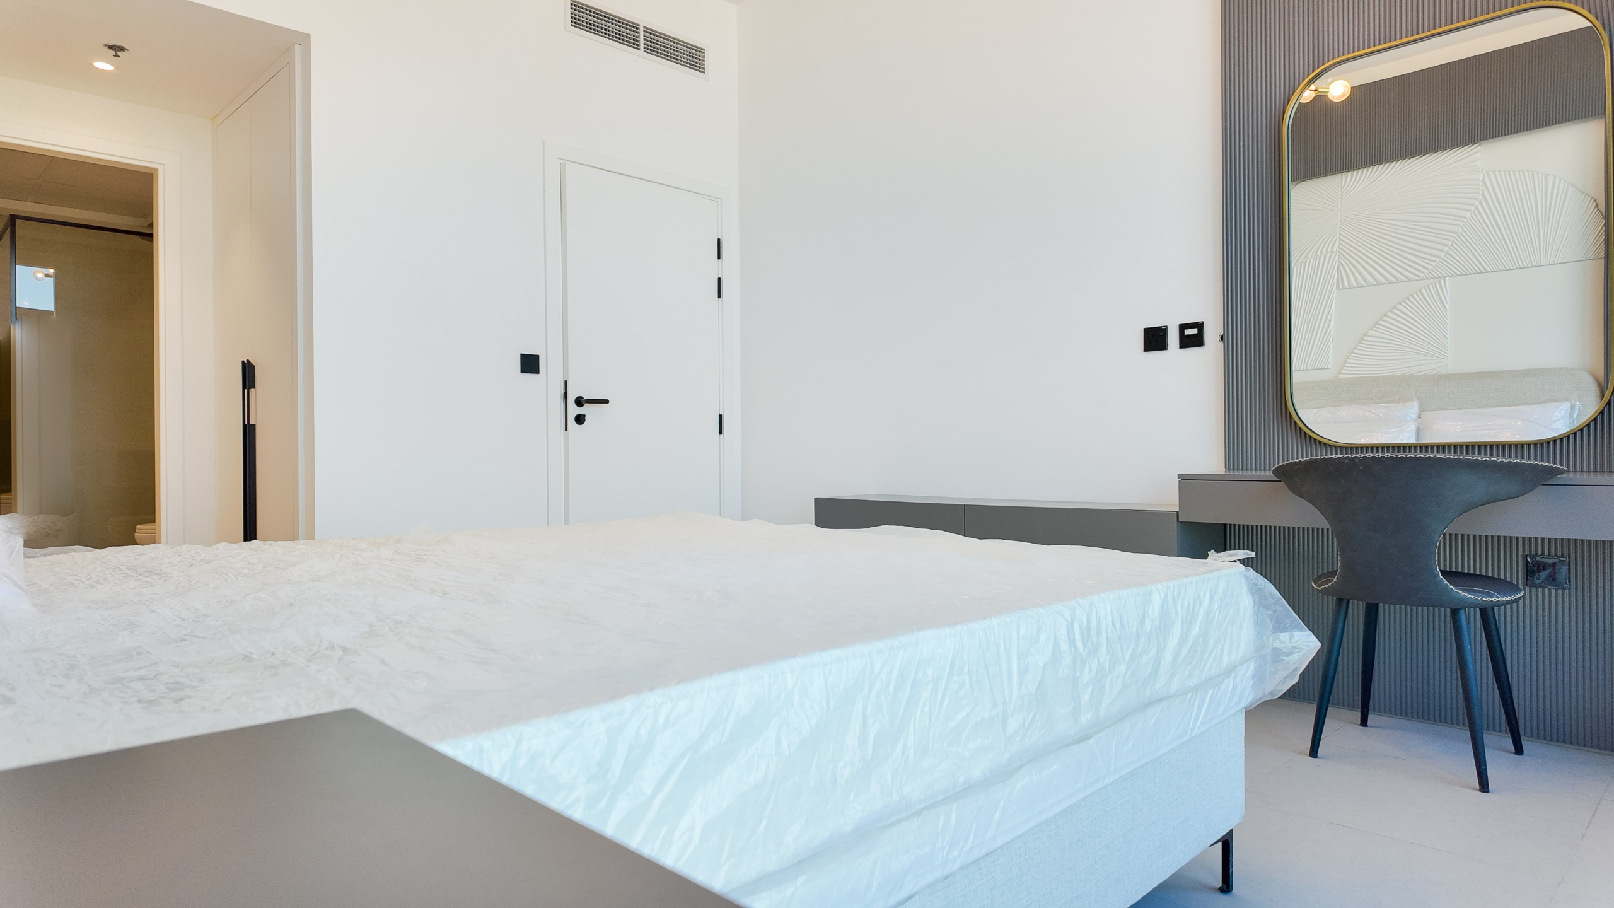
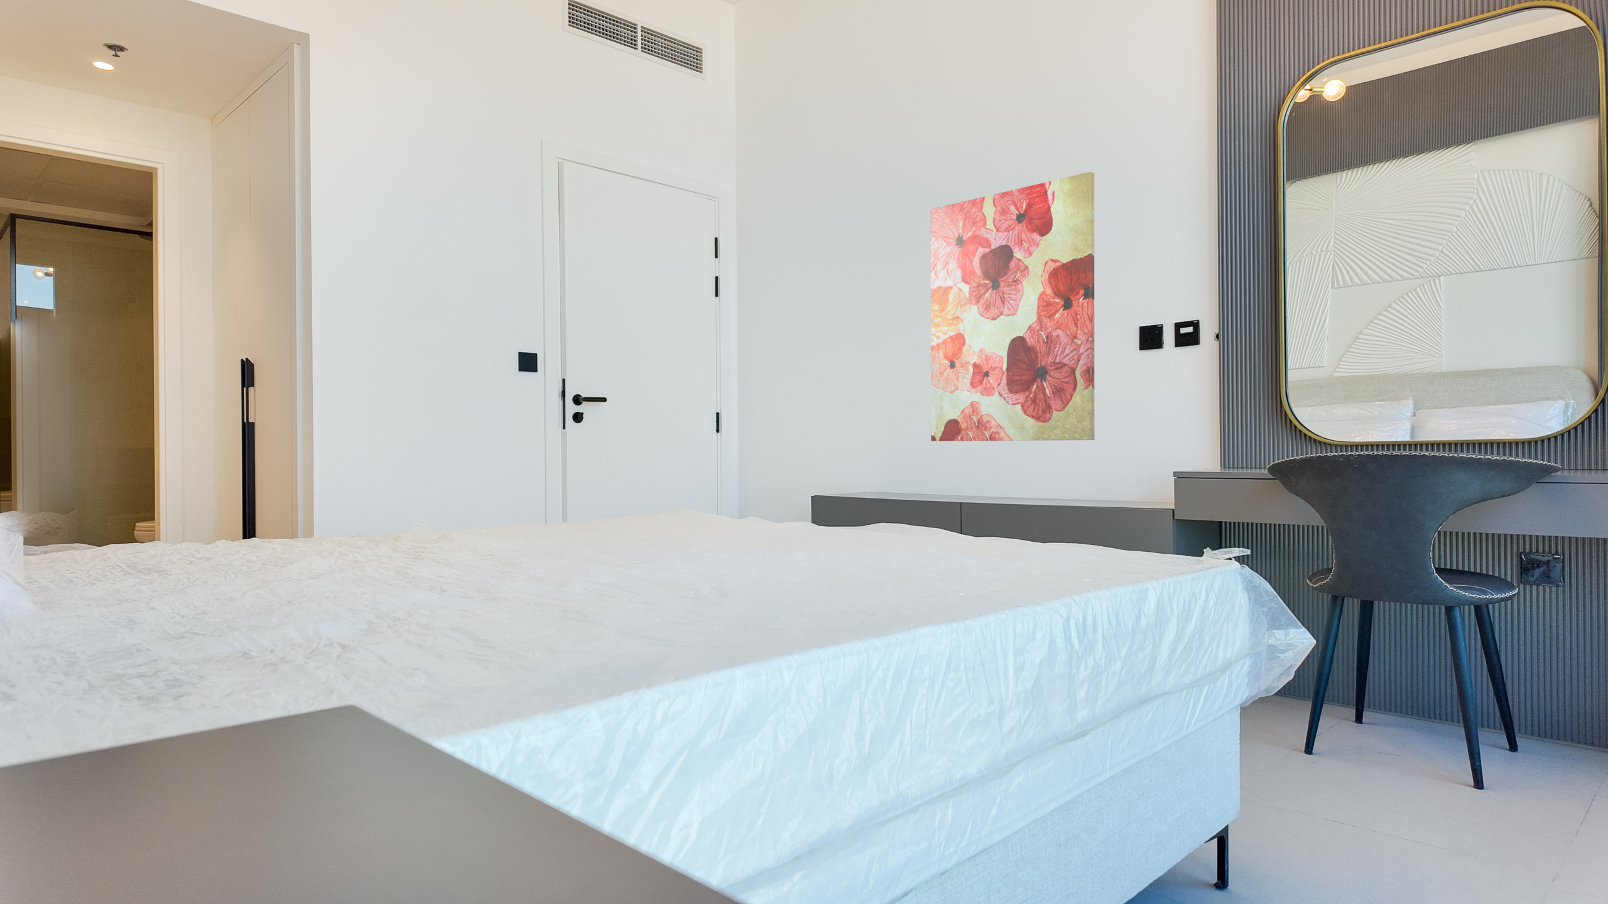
+ wall art [930,171,1096,442]
